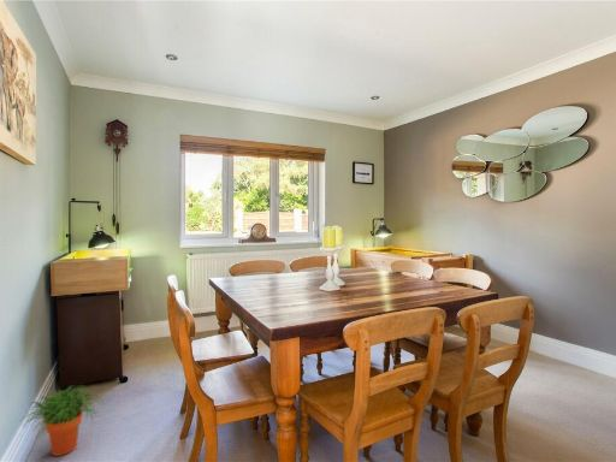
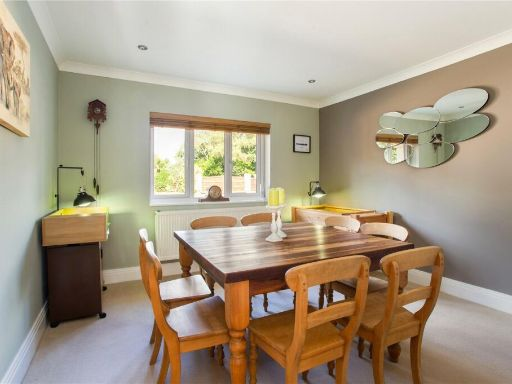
- potted plant [18,384,106,457]
